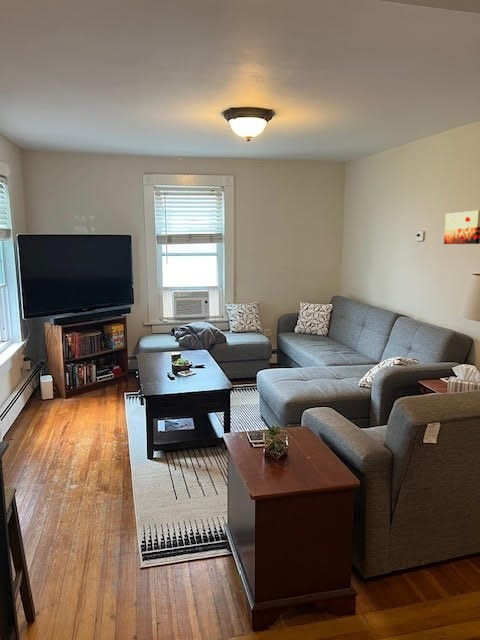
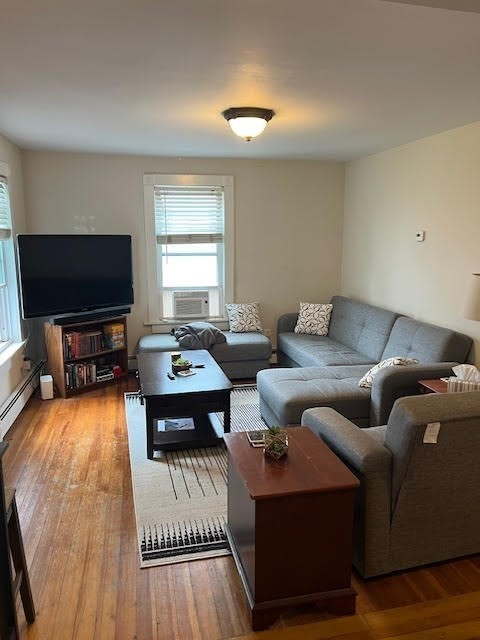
- wall art [443,210,480,245]
